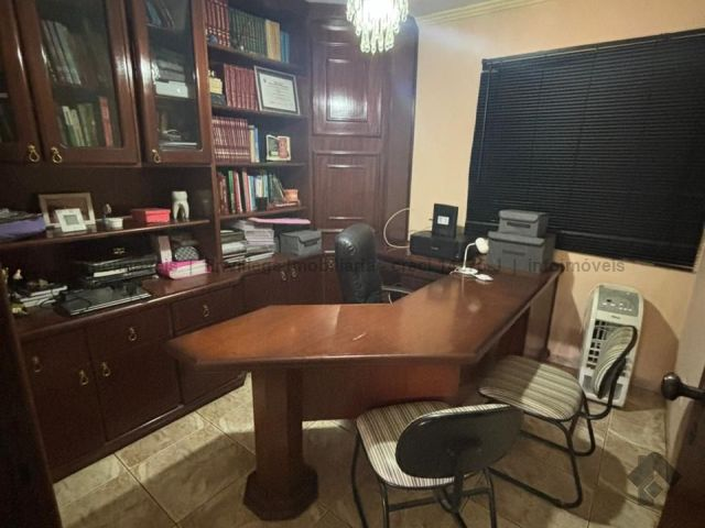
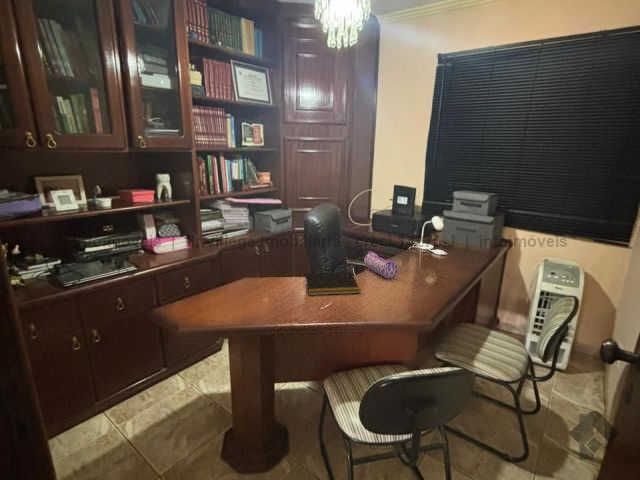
+ pencil case [361,250,398,279]
+ notepad [302,271,361,296]
